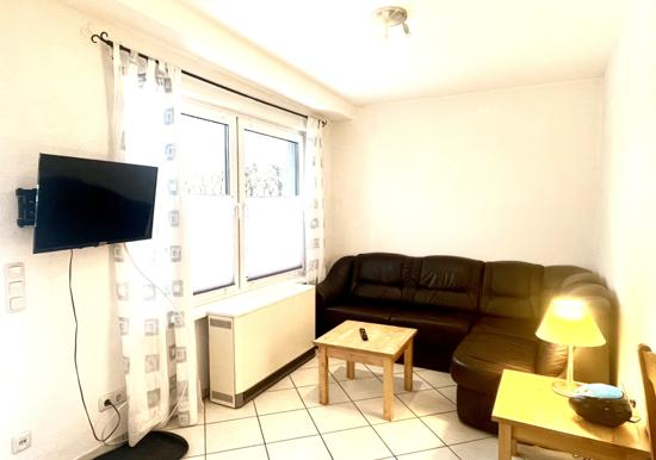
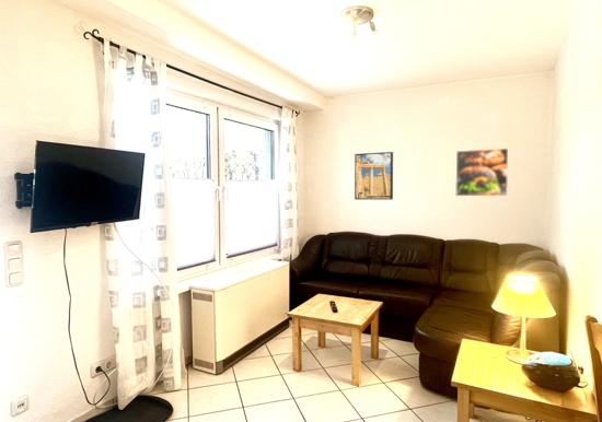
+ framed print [454,148,509,197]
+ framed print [354,151,394,201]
